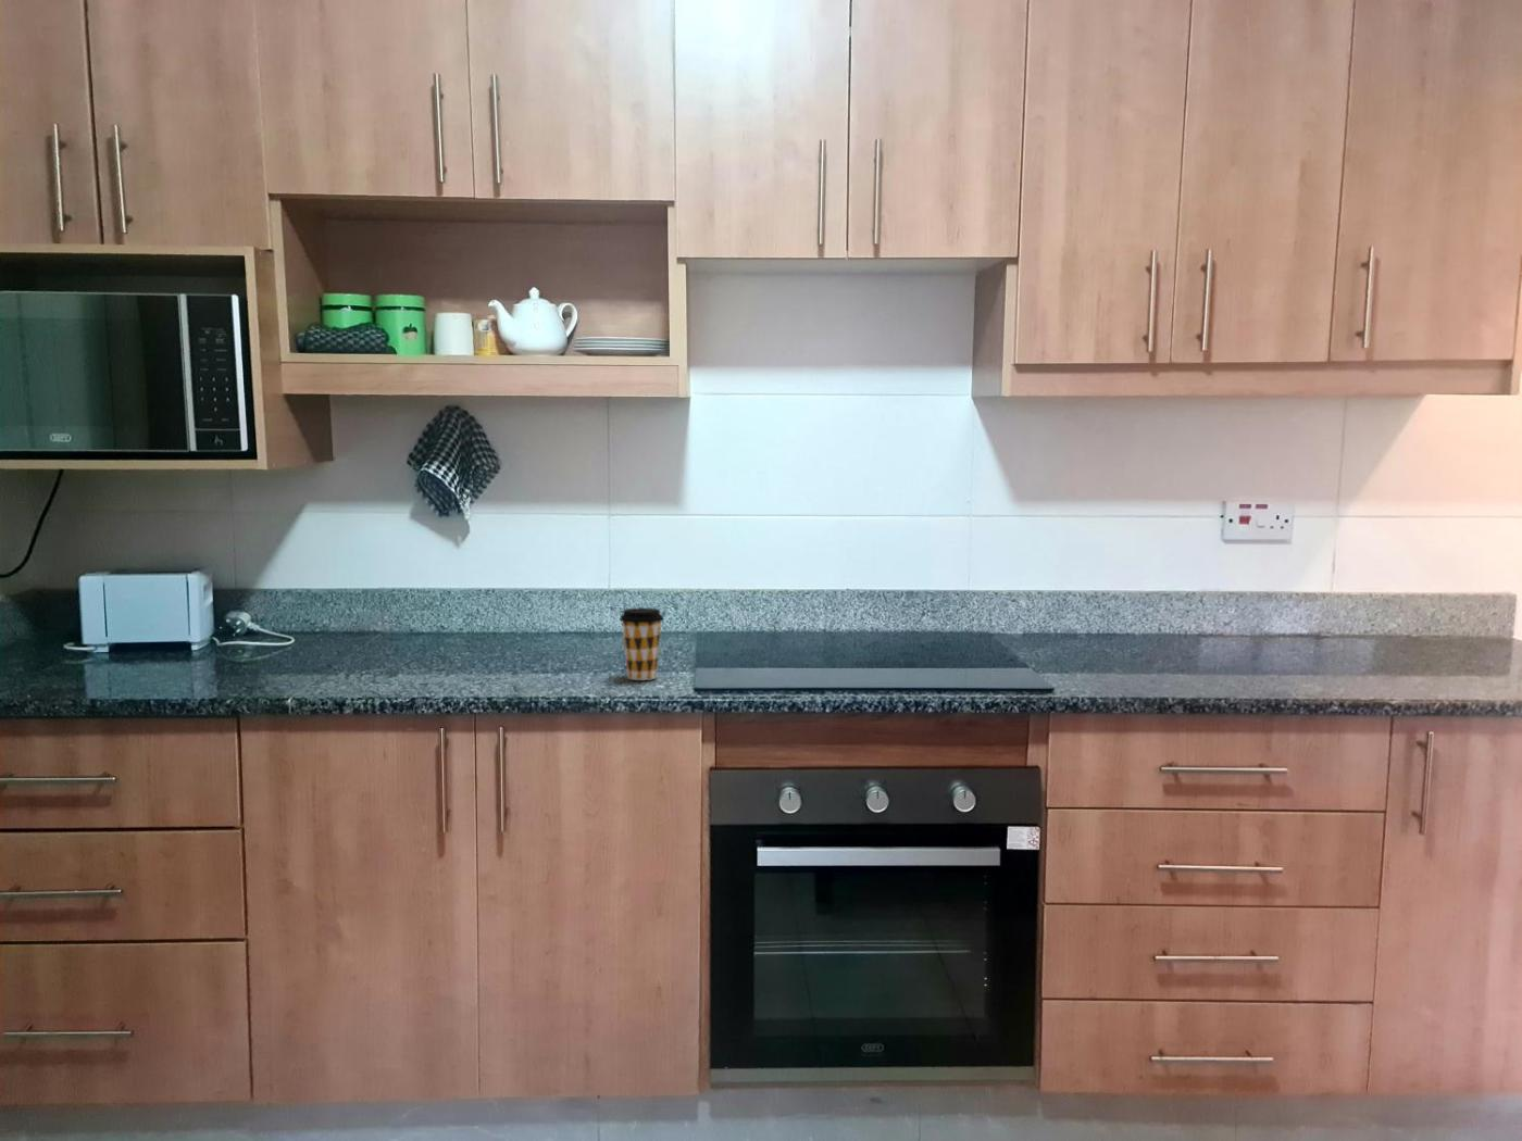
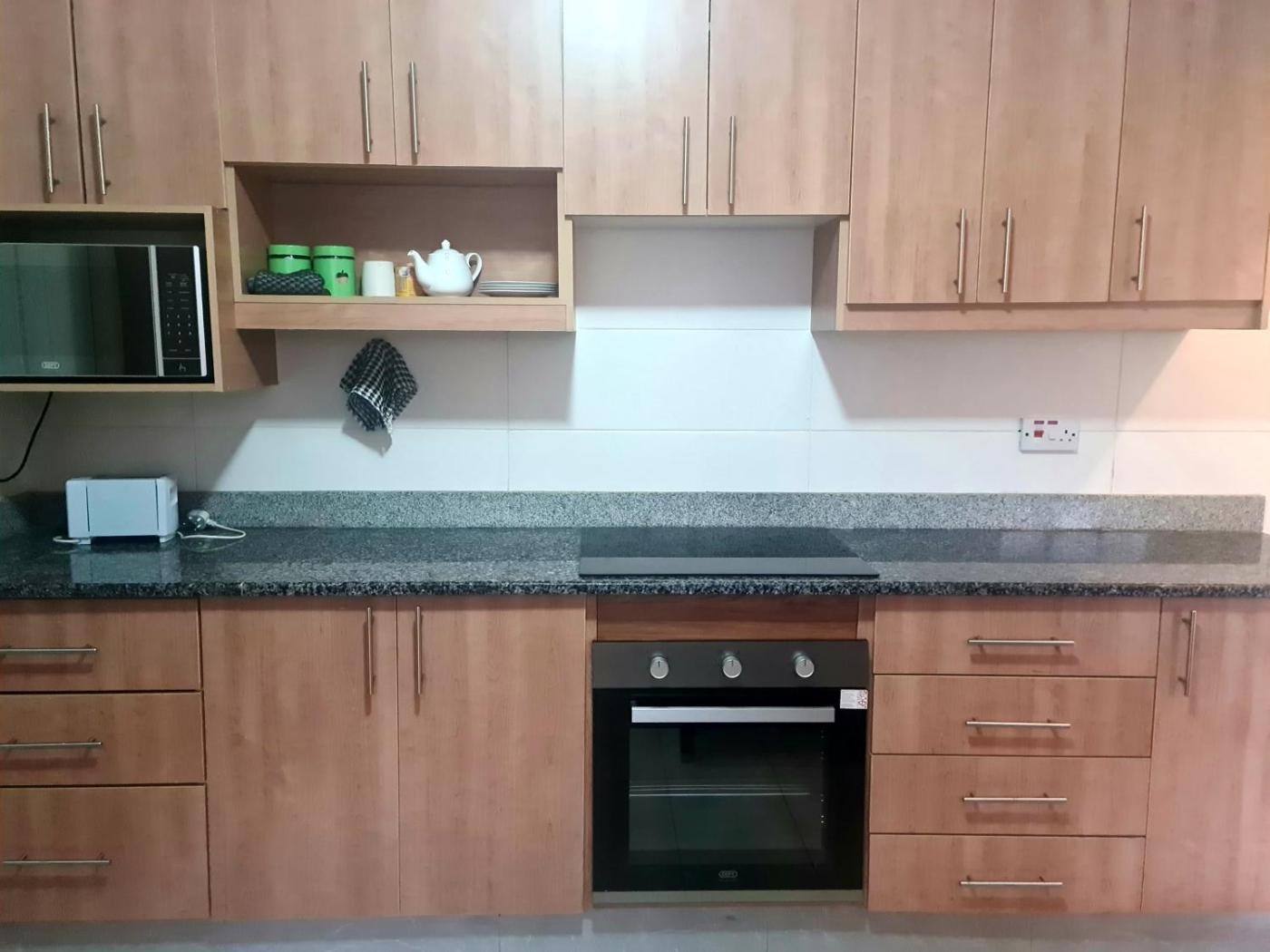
- coffee cup [618,606,664,681]
